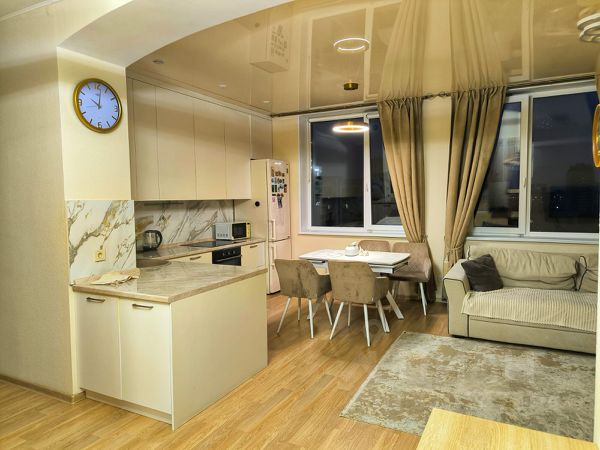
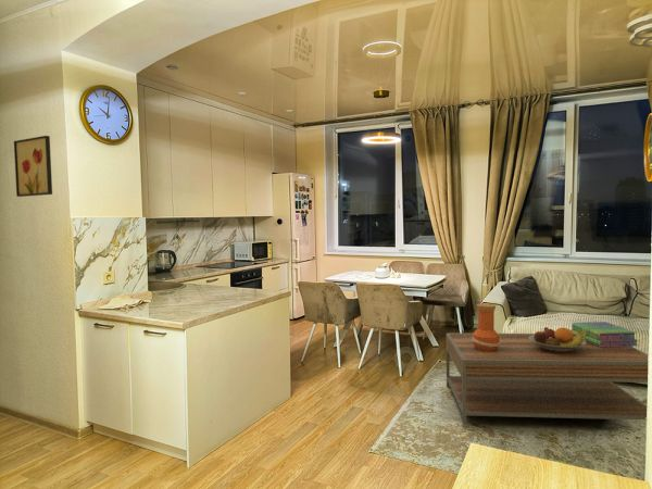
+ stack of books [569,321,640,348]
+ fruit bowl [529,326,586,352]
+ vase [473,302,500,351]
+ coffee table [446,333,649,427]
+ wall art [13,135,53,198]
